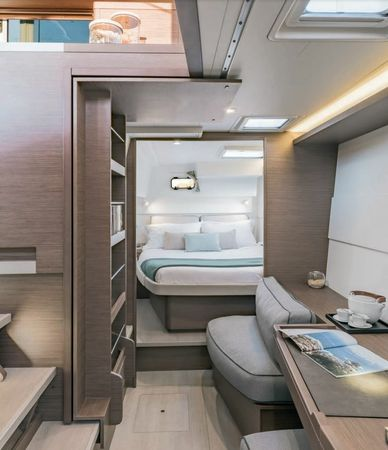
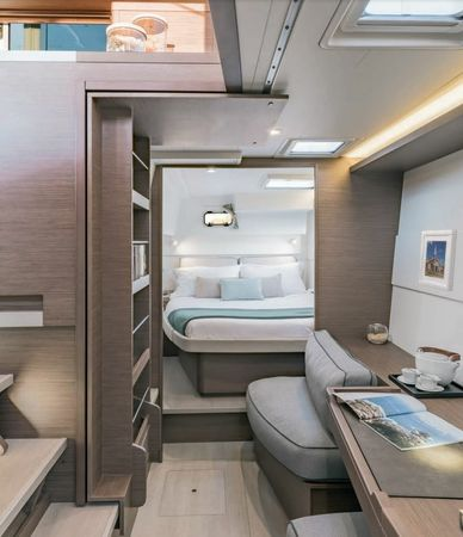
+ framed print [418,229,458,292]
